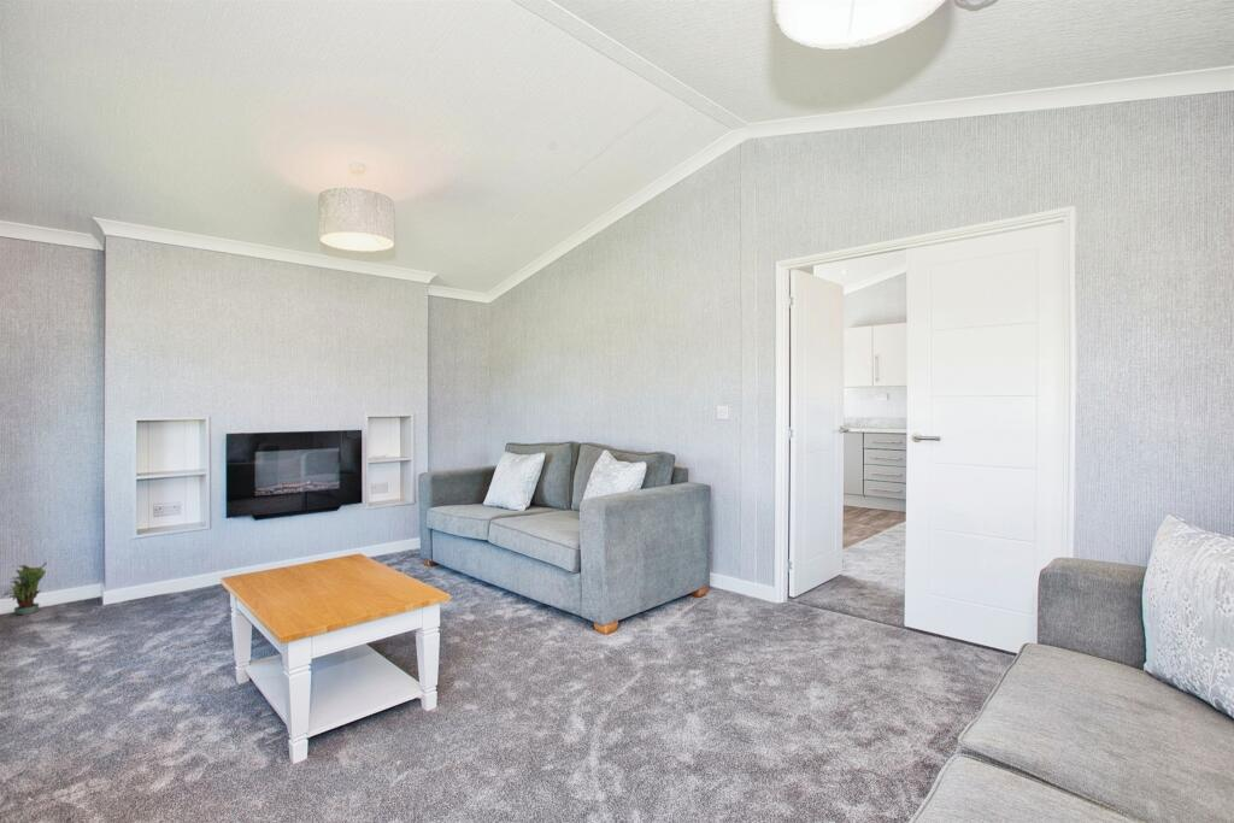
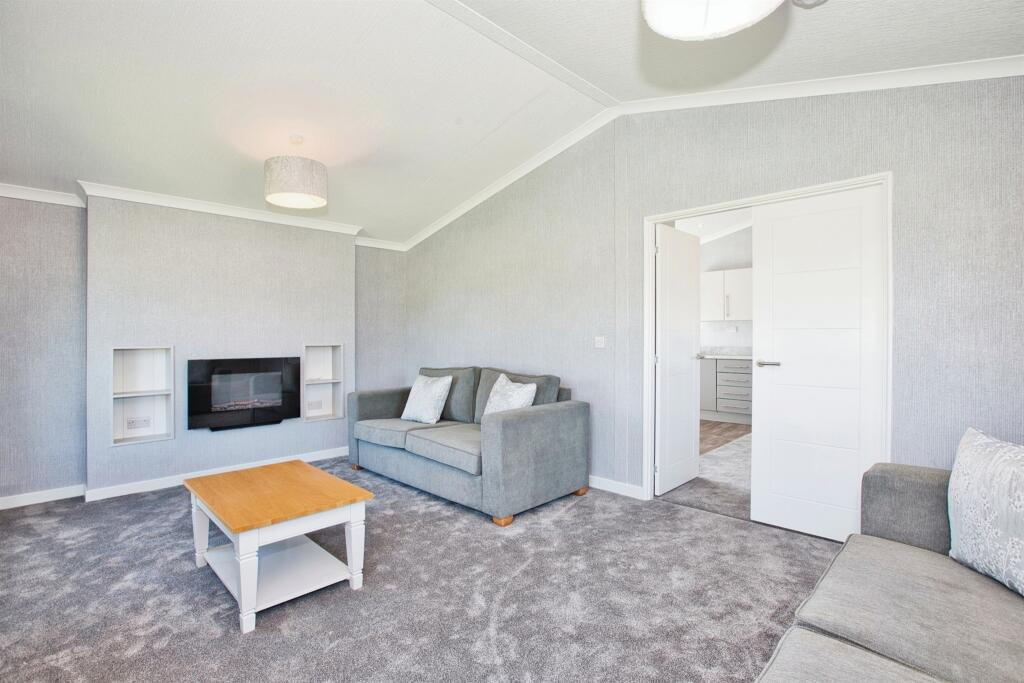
- potted plant [0,560,48,616]
